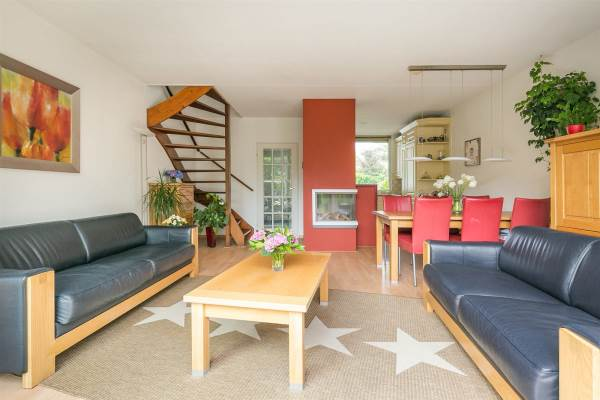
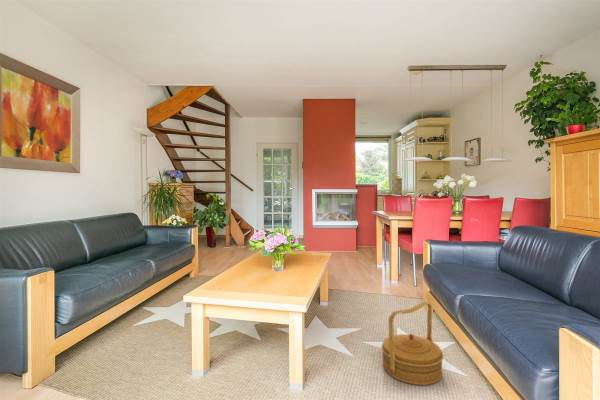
+ basket [380,301,444,386]
